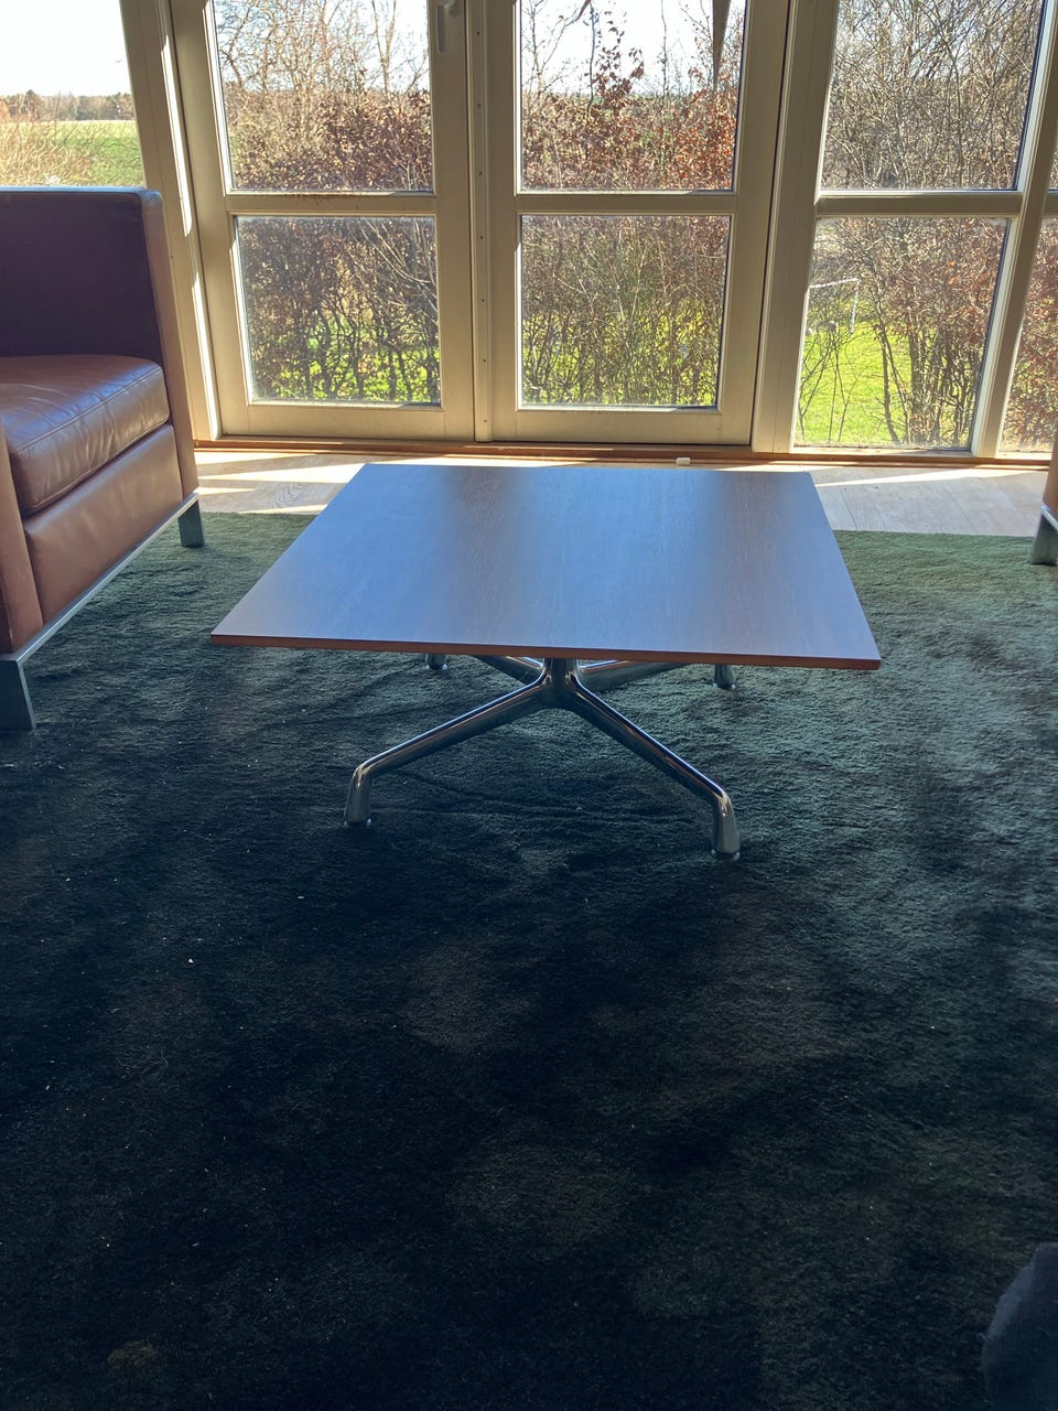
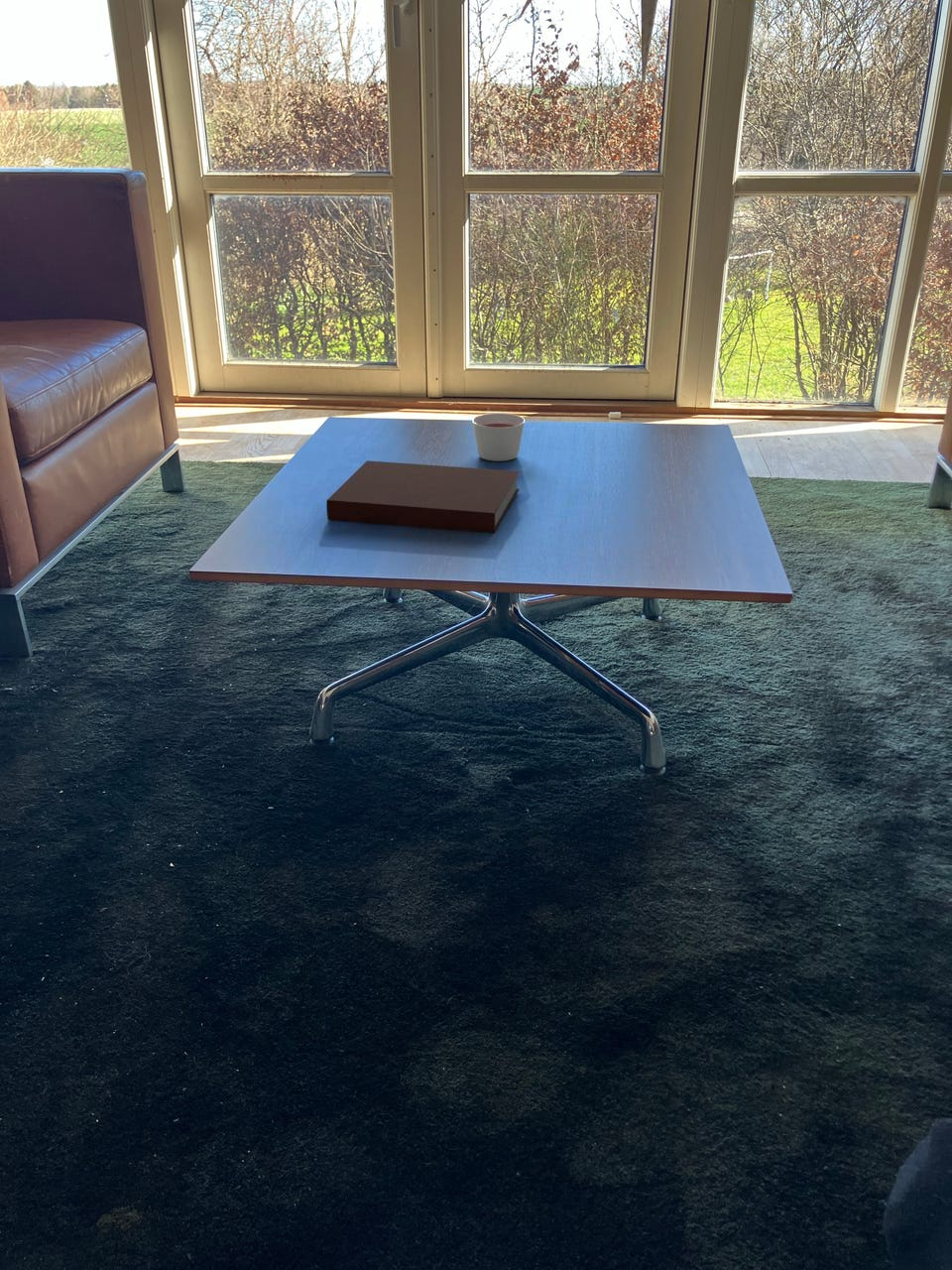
+ candle [471,412,526,462]
+ notebook [325,459,521,534]
